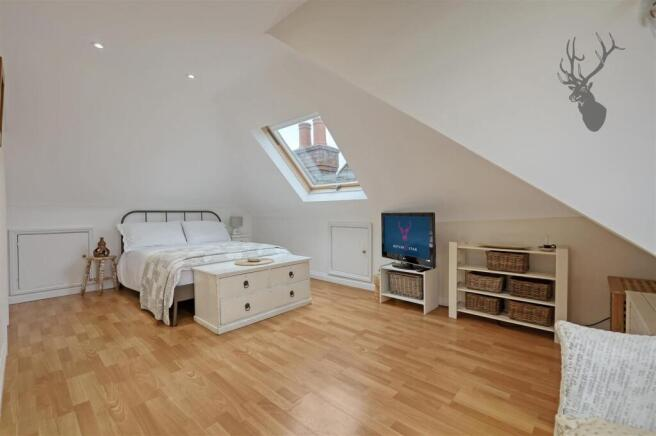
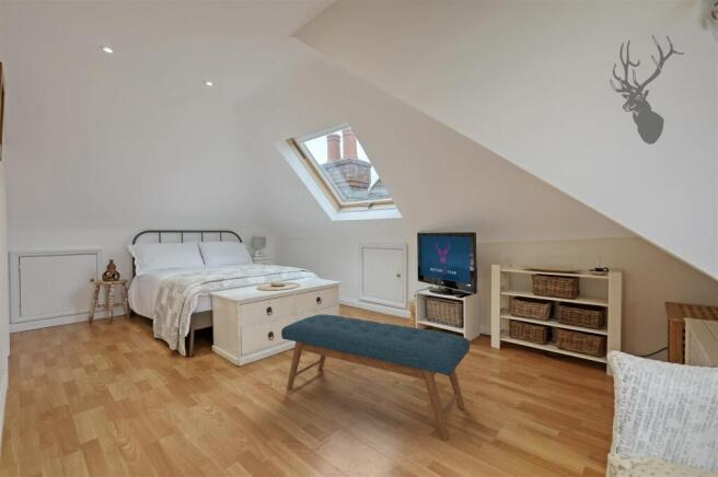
+ bench [280,314,471,441]
